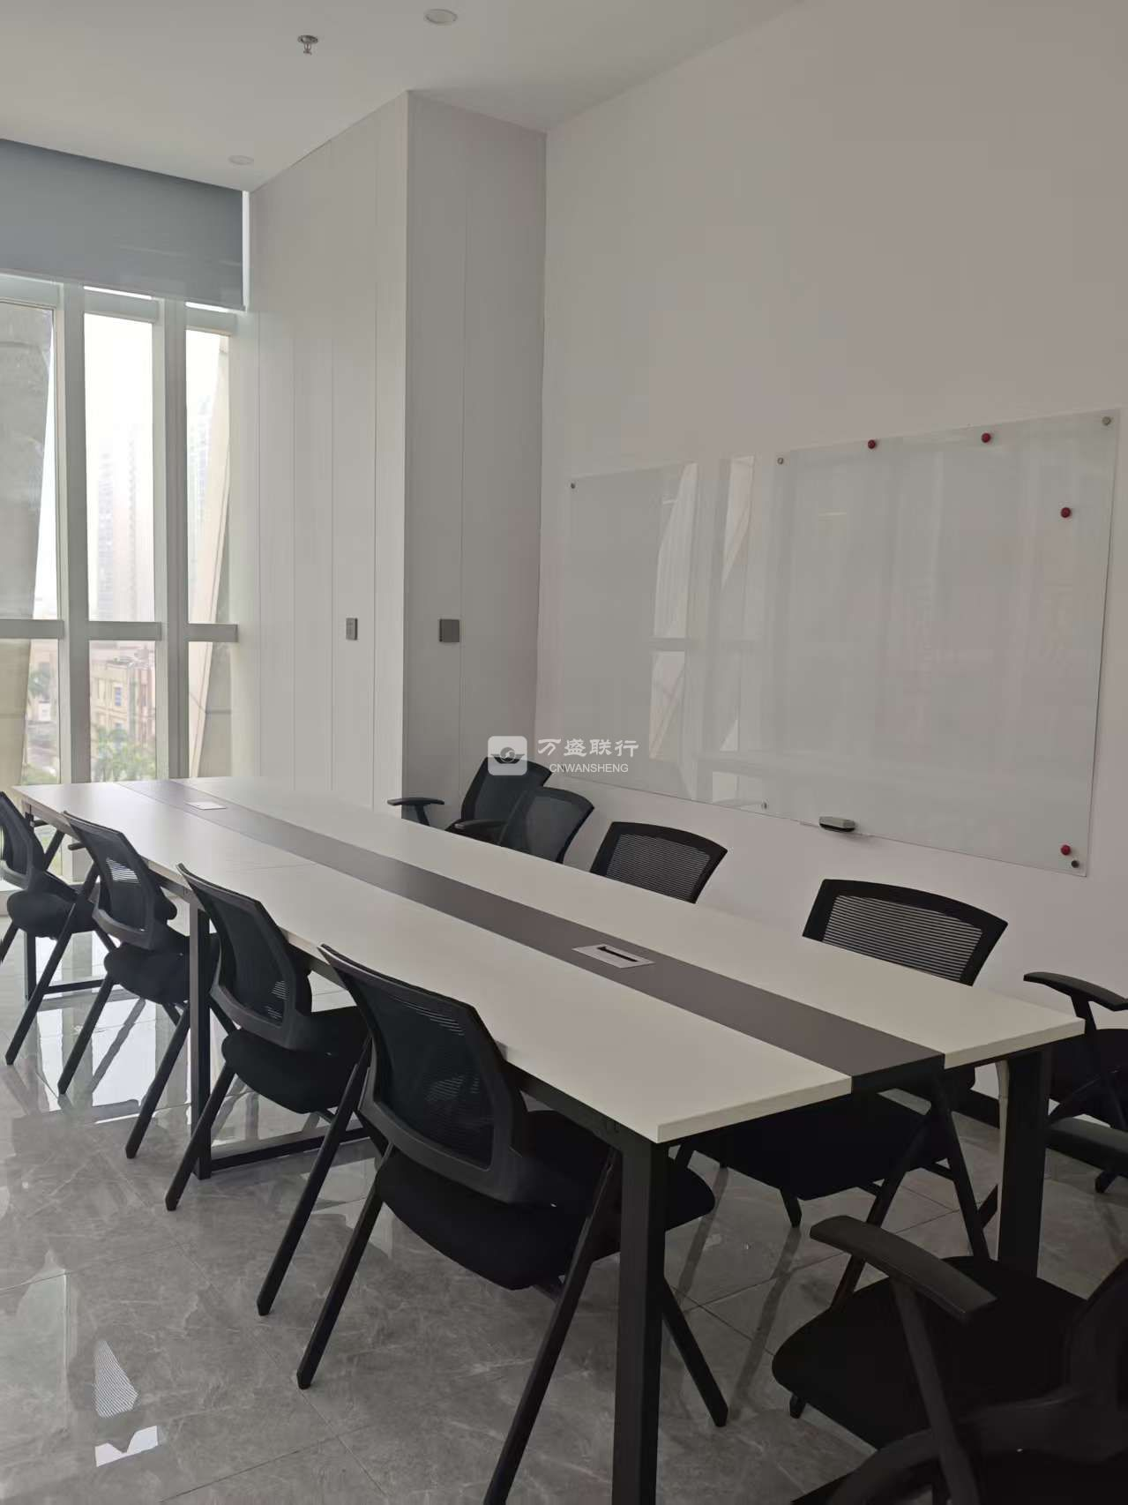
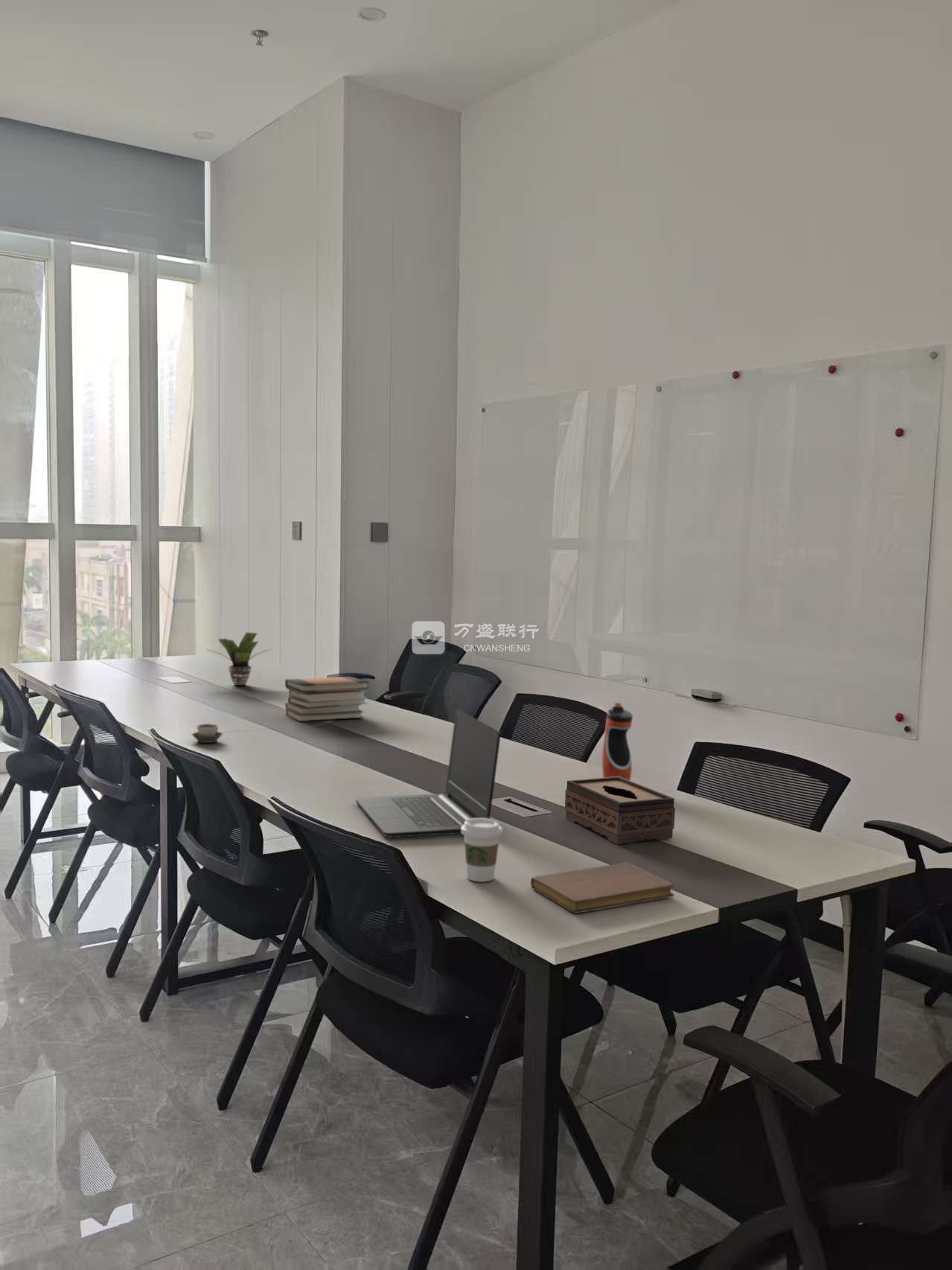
+ cup [191,723,223,744]
+ laptop [355,708,501,838]
+ potted plant [205,631,273,686]
+ tissue box [564,776,676,845]
+ notebook [530,862,675,914]
+ coffee cup [461,818,503,883]
+ water bottle [601,702,633,782]
+ book stack [284,676,370,722]
